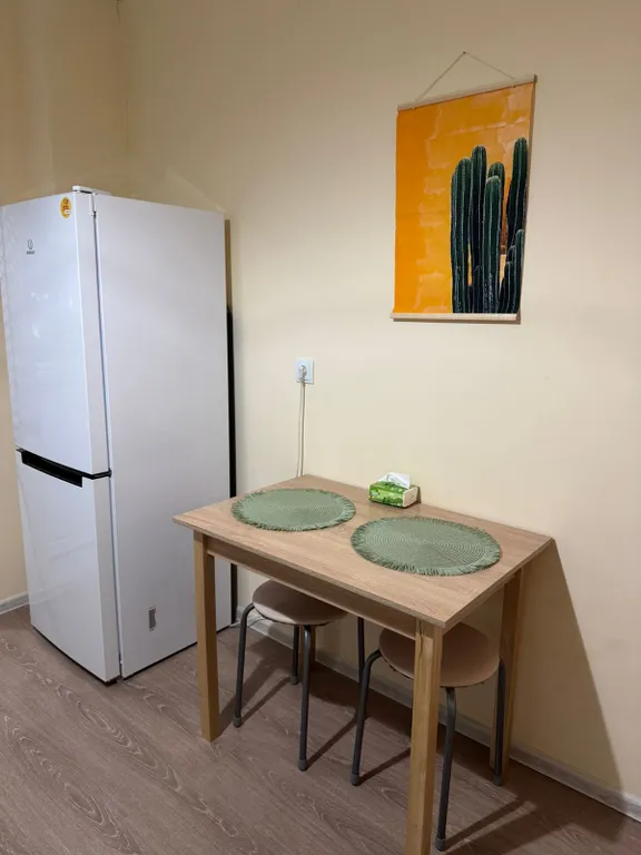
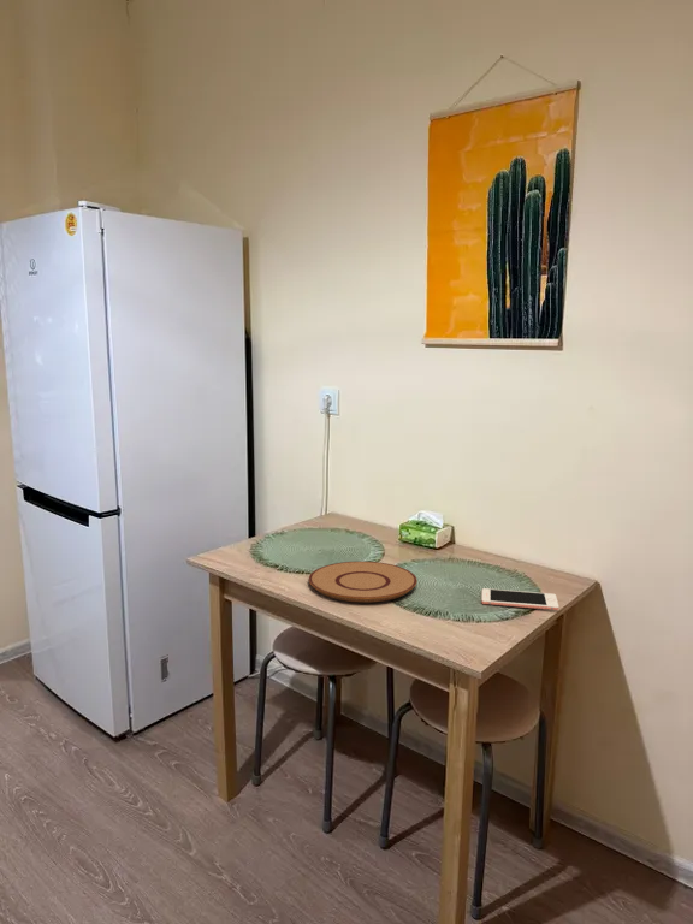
+ plate [308,561,419,603]
+ cell phone [480,587,559,611]
